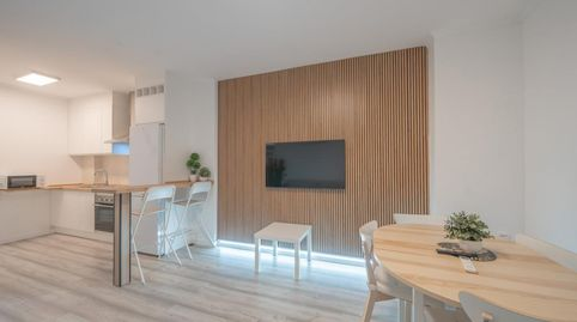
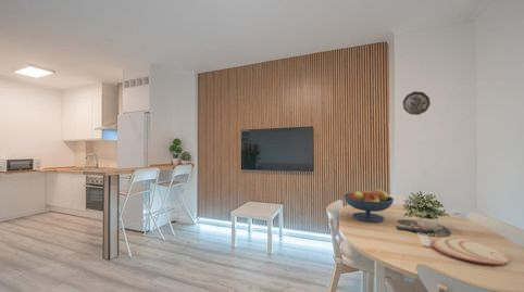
+ plate [431,237,511,266]
+ decorative plate [402,90,432,116]
+ fruit bowl [344,188,395,223]
